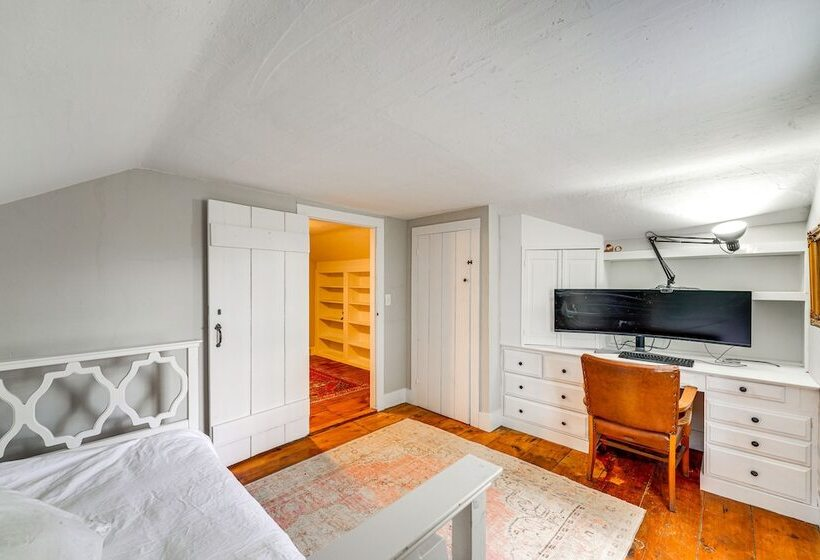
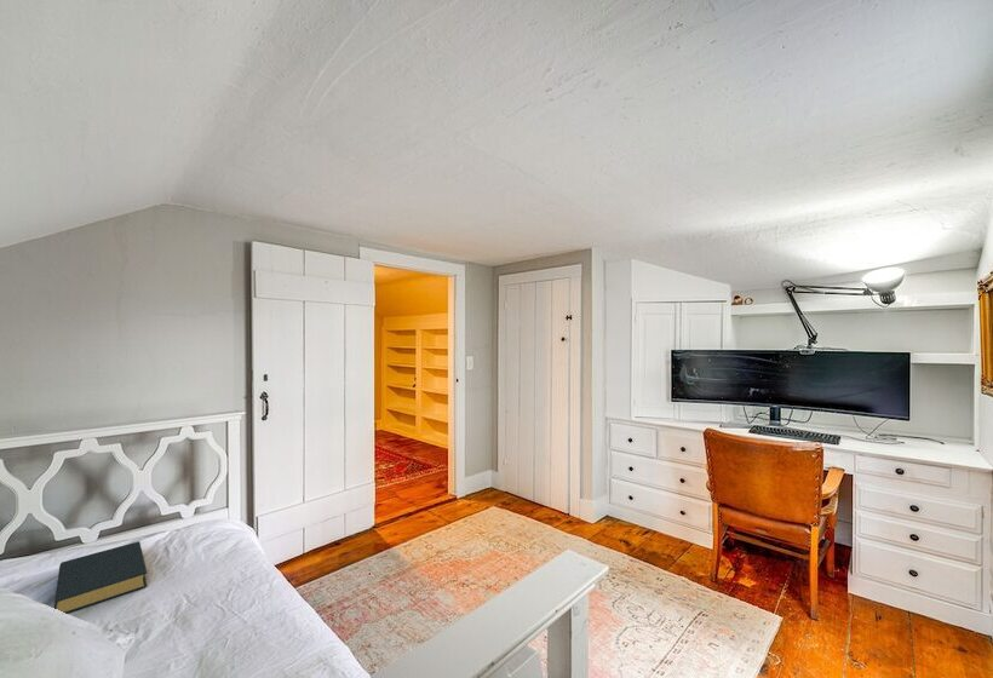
+ hardback book [53,540,148,614]
